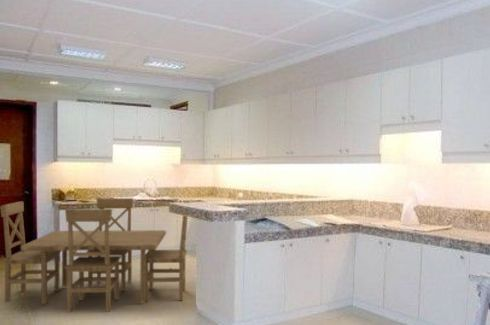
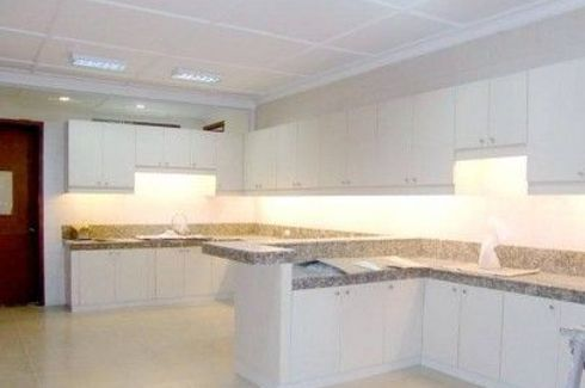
- dining set [0,197,190,313]
